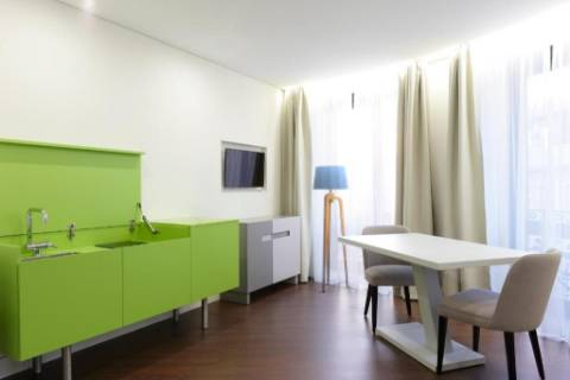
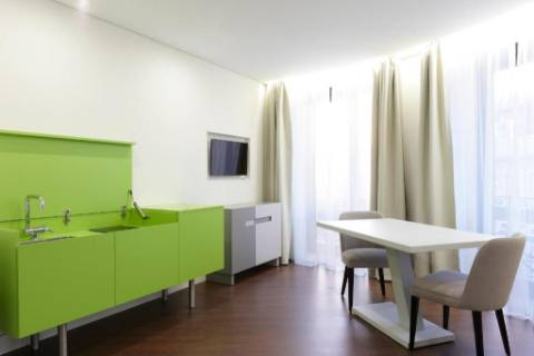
- floor lamp [311,164,350,293]
